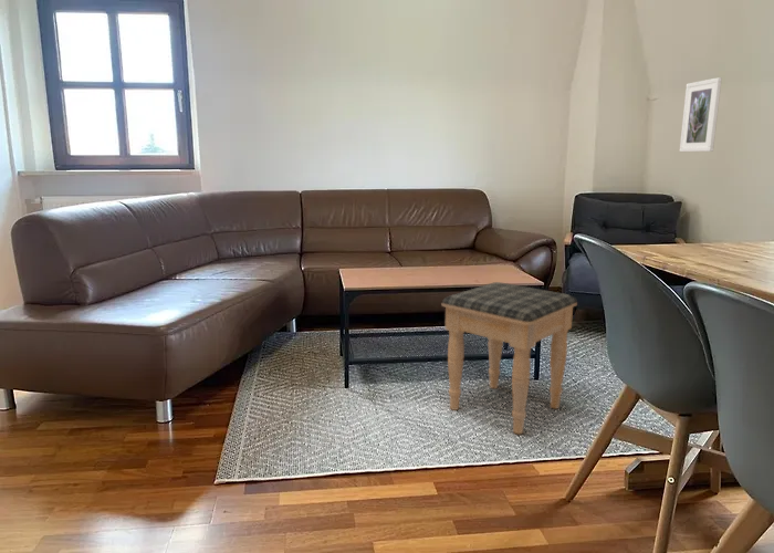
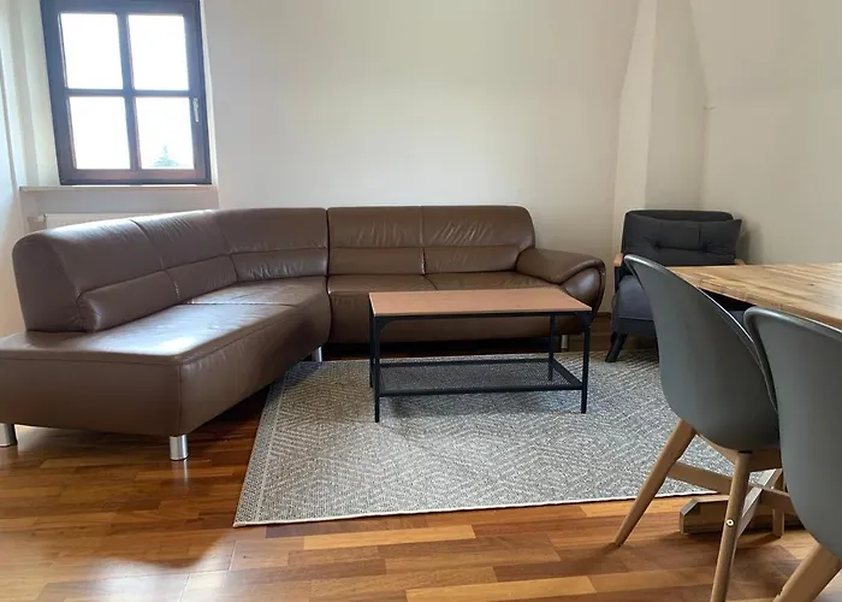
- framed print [679,76,723,153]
- footstool [441,281,578,435]
